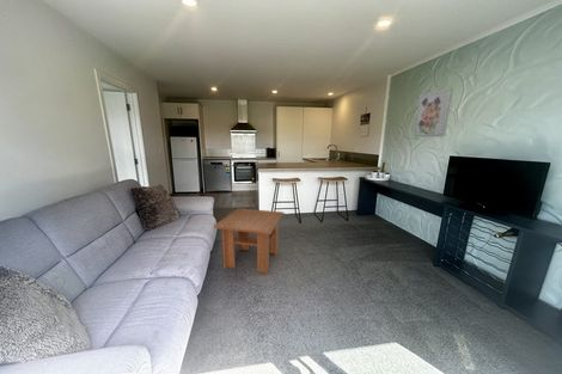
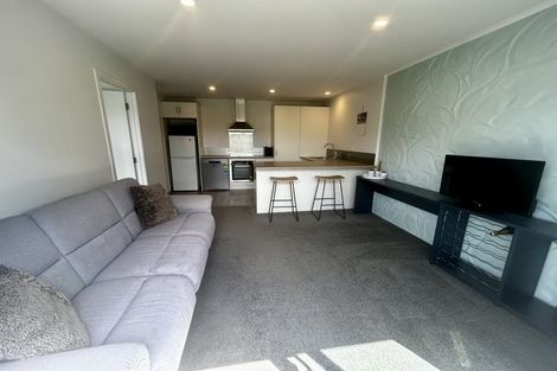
- wall art [413,87,454,139]
- coffee table [213,207,286,276]
